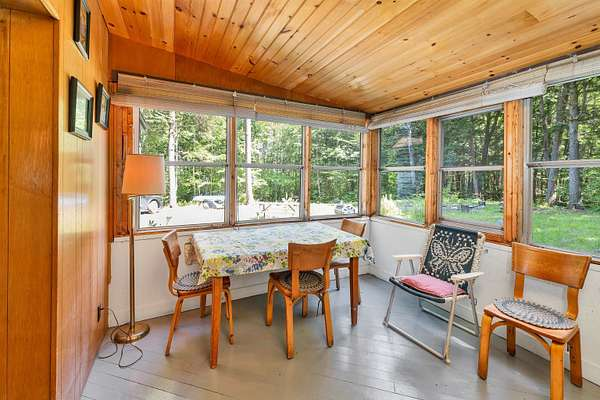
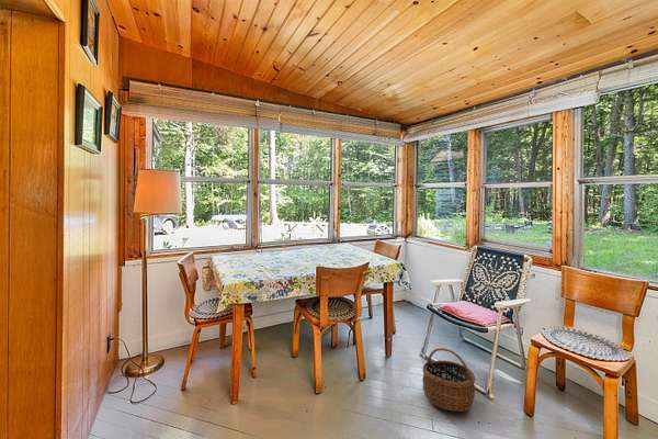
+ wicker basket [421,347,476,413]
